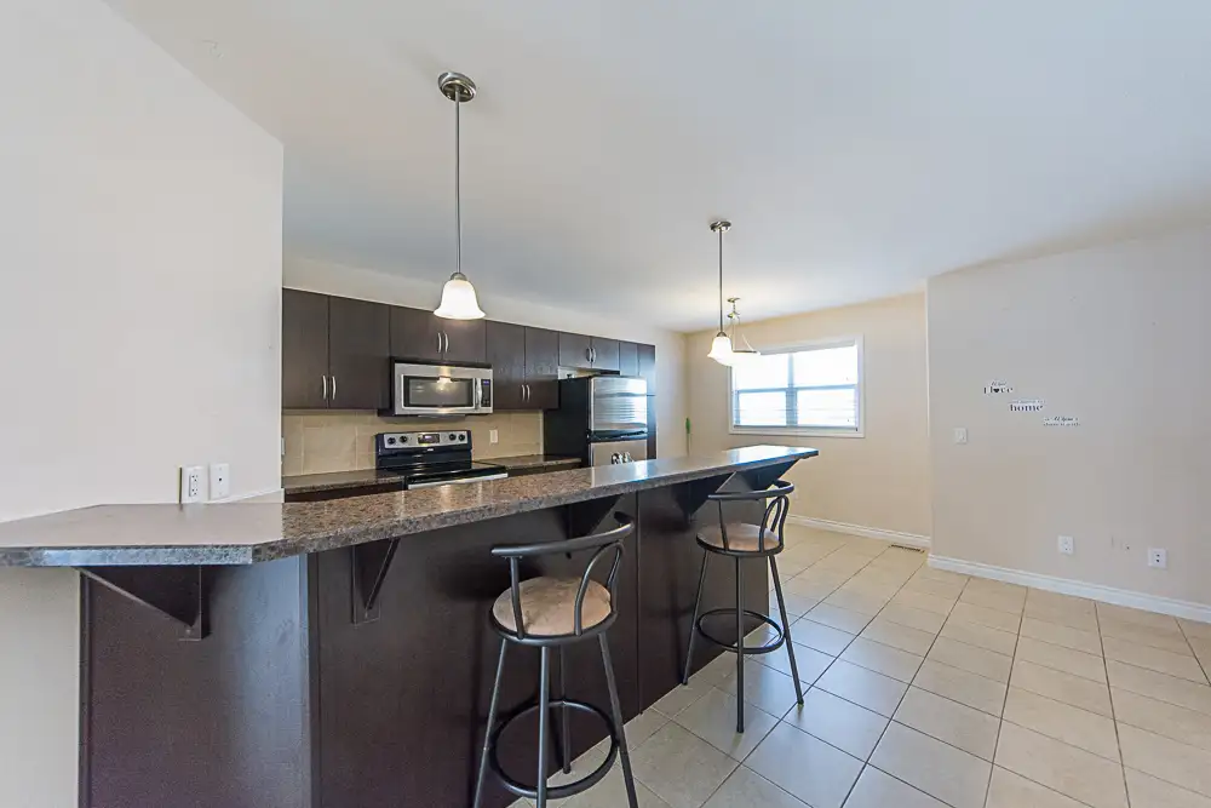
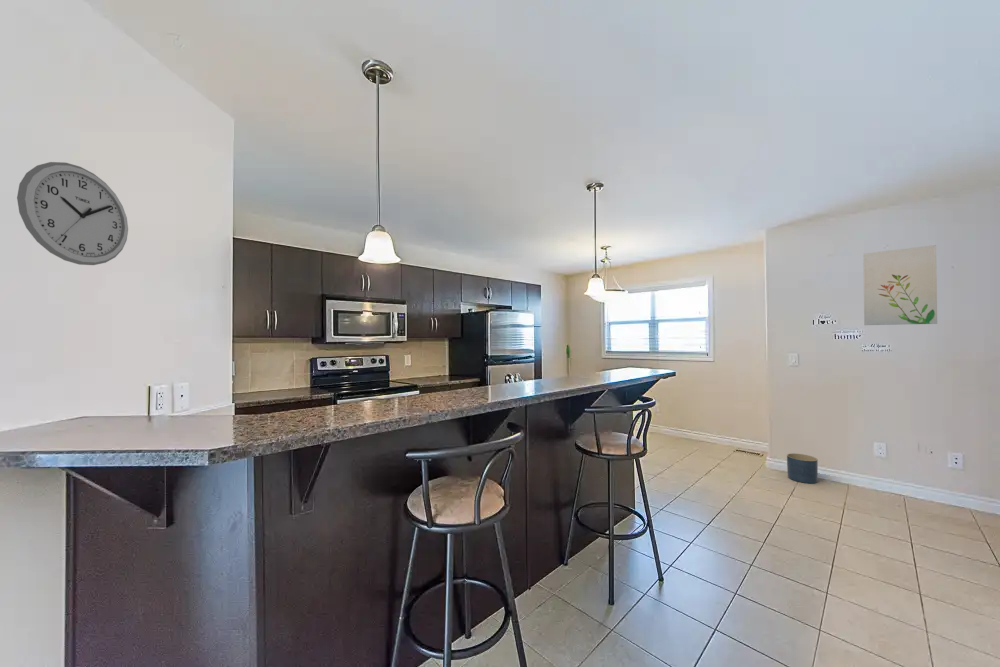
+ wall clock [16,161,129,266]
+ wall art [862,244,938,326]
+ planter [786,452,819,484]
